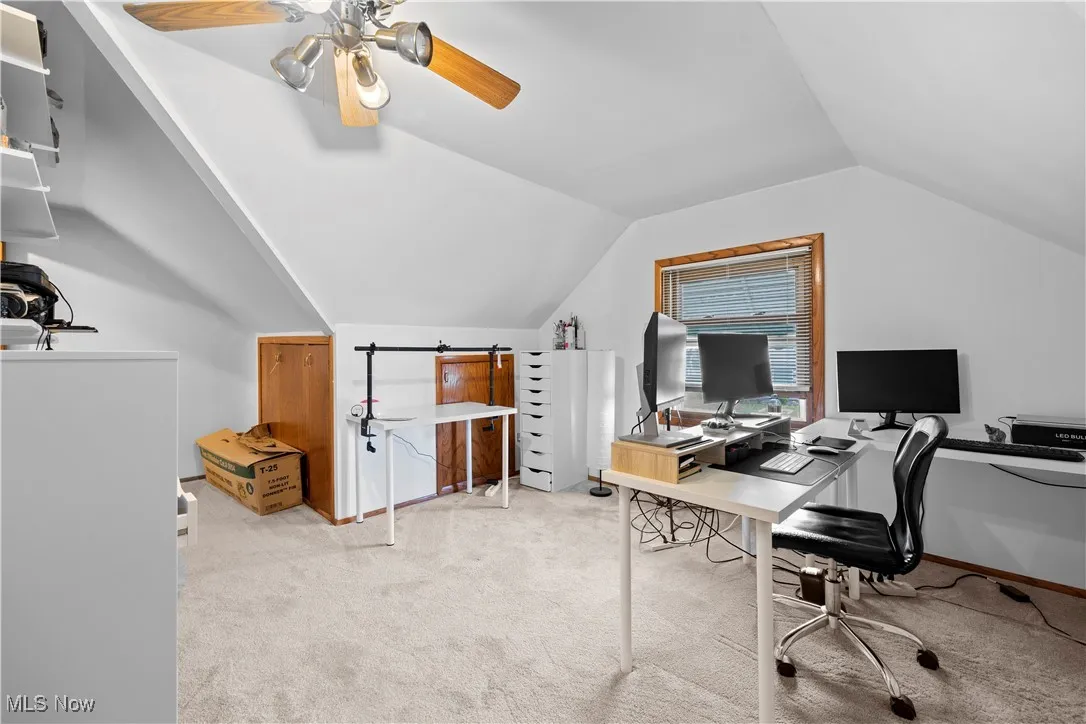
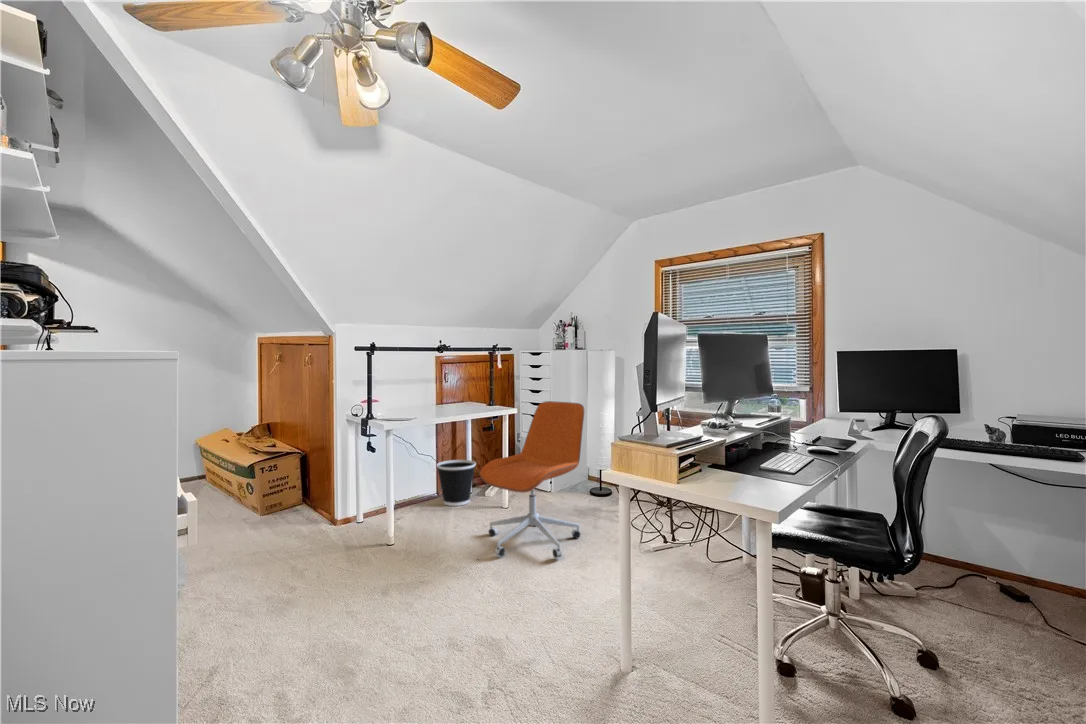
+ wastebasket [436,459,477,507]
+ office chair [478,400,585,559]
